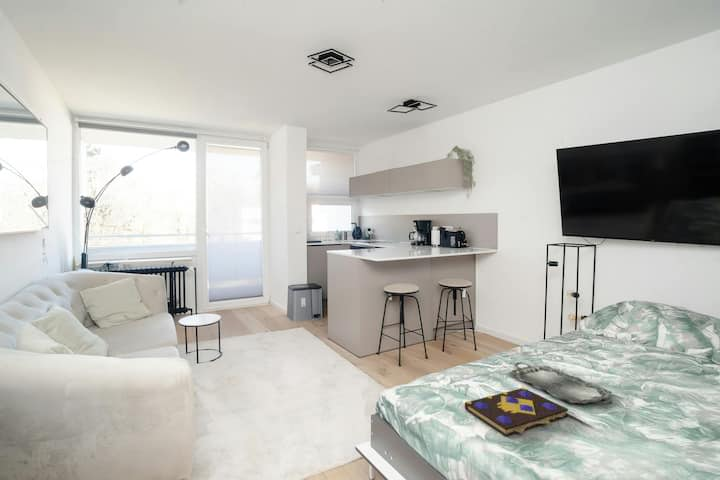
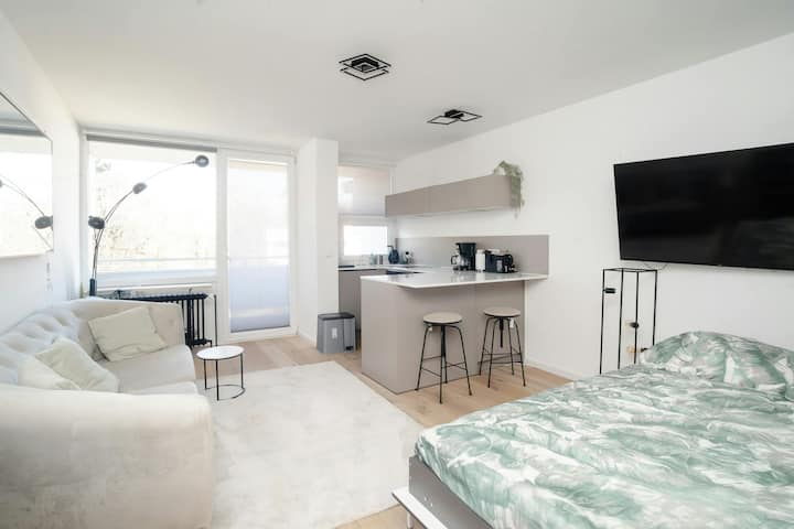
- book [463,386,569,437]
- serving tray [509,362,614,405]
